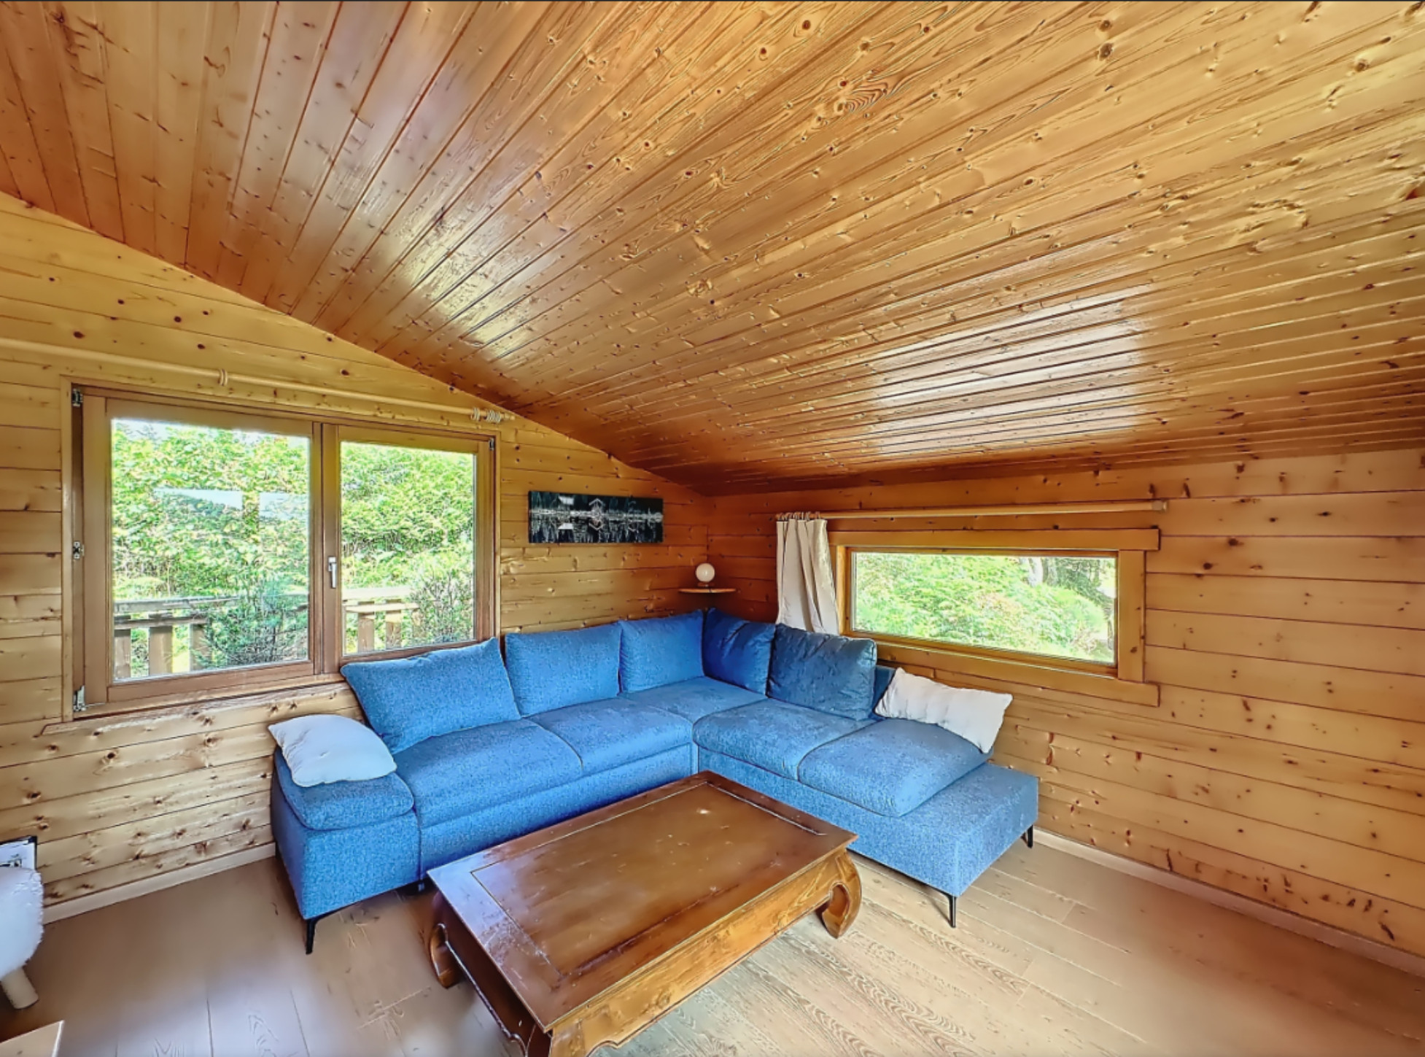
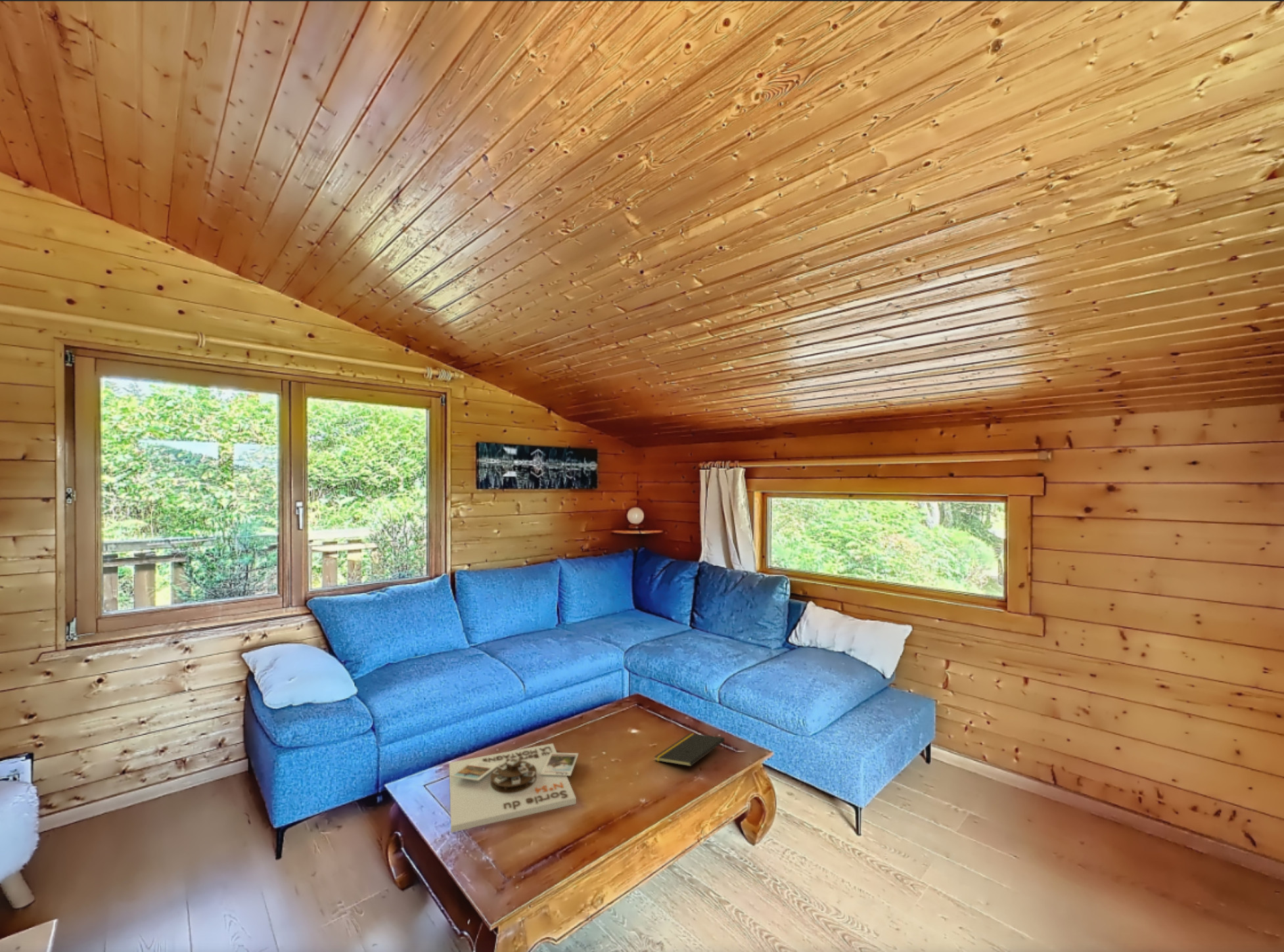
+ notepad [654,733,726,767]
+ board game [449,742,580,833]
